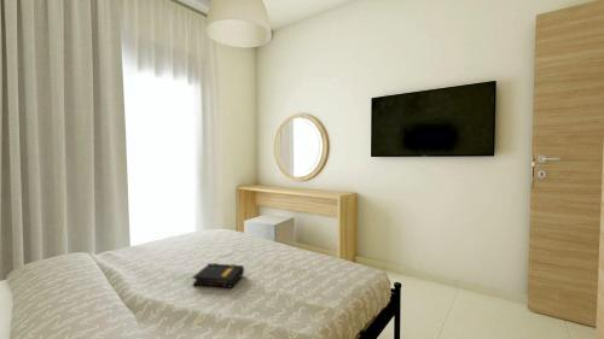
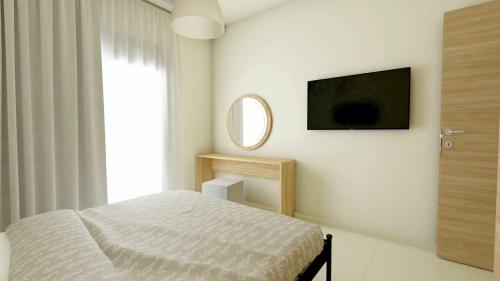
- book [191,262,245,290]
